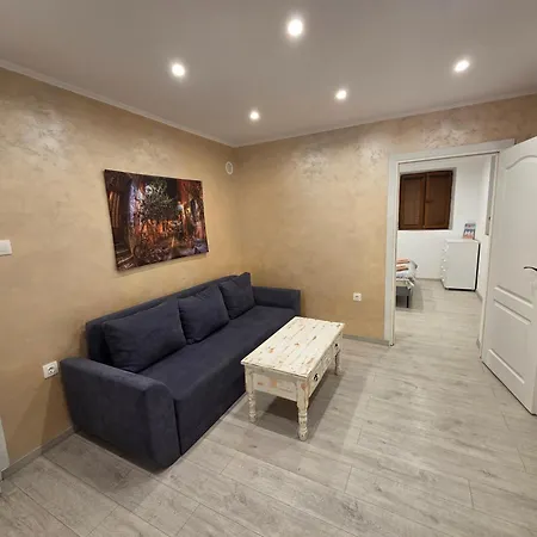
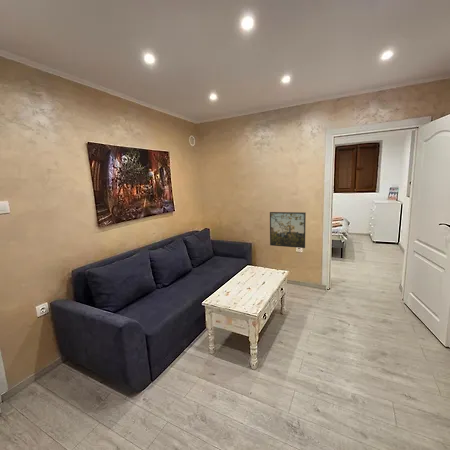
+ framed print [269,211,307,249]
